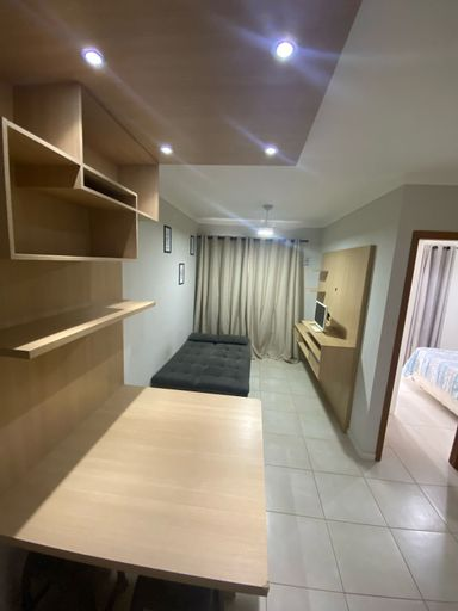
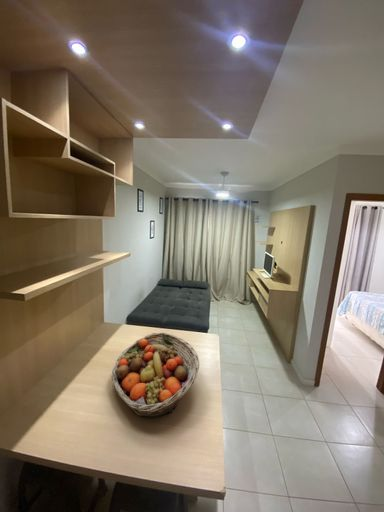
+ fruit basket [111,332,200,419]
